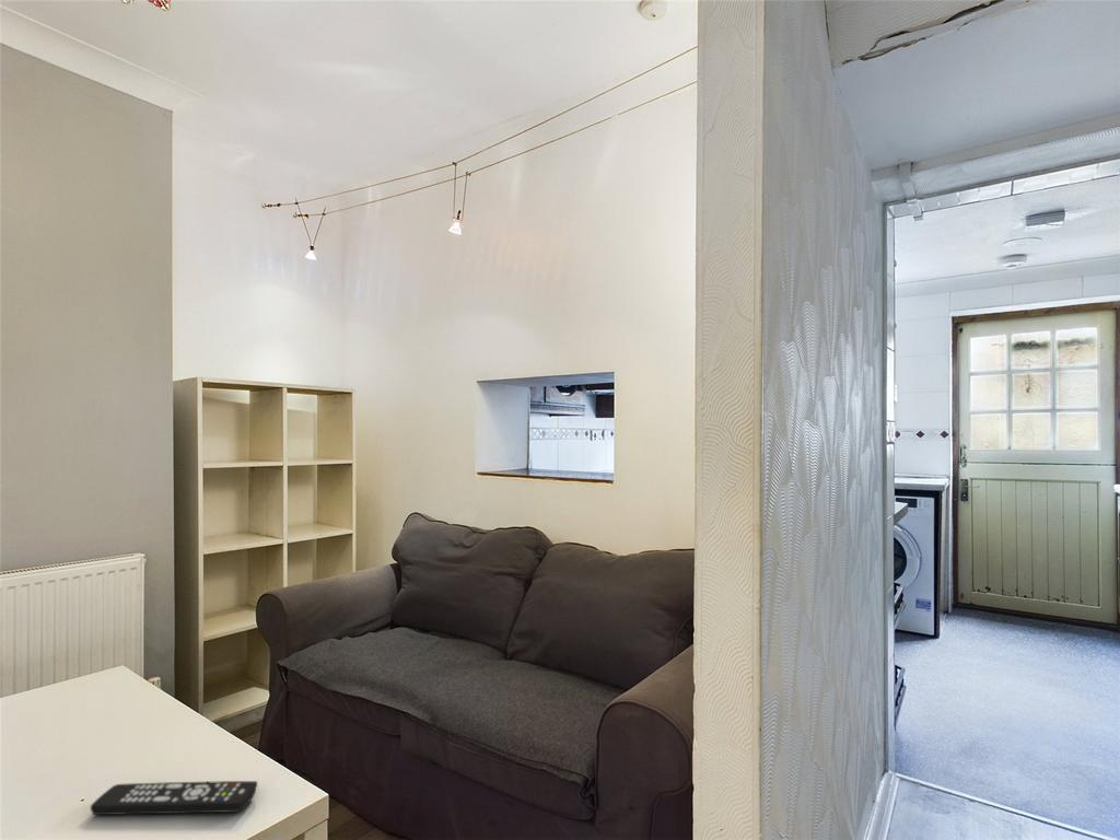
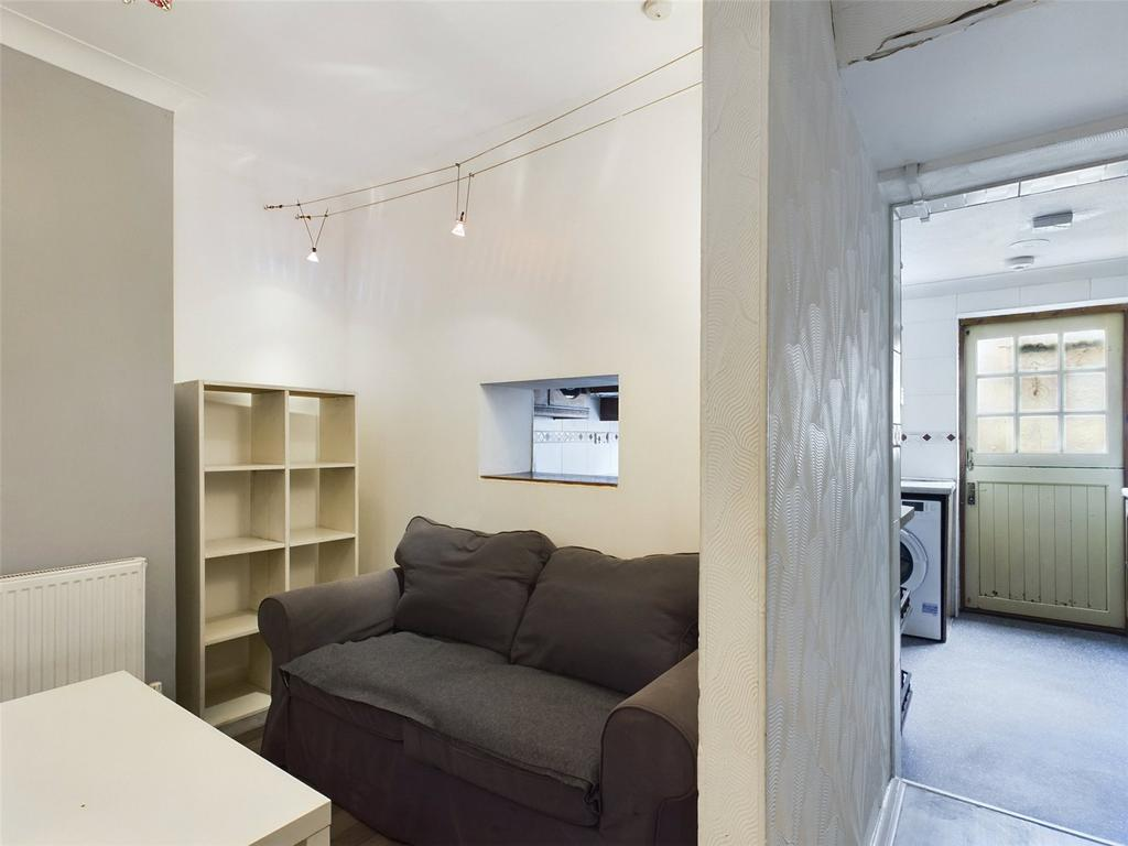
- remote control [90,780,258,816]
